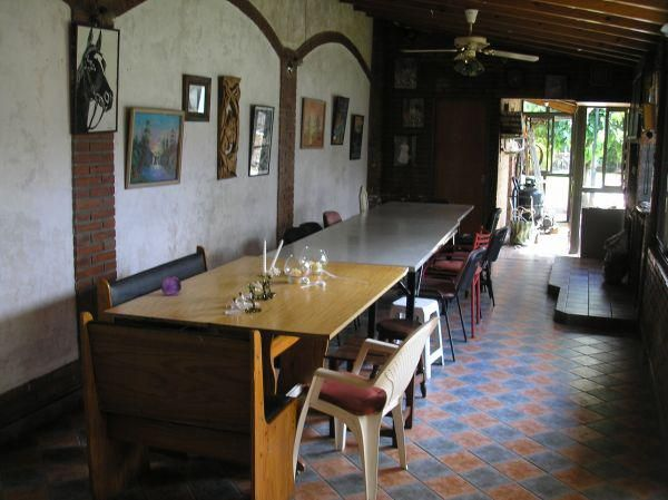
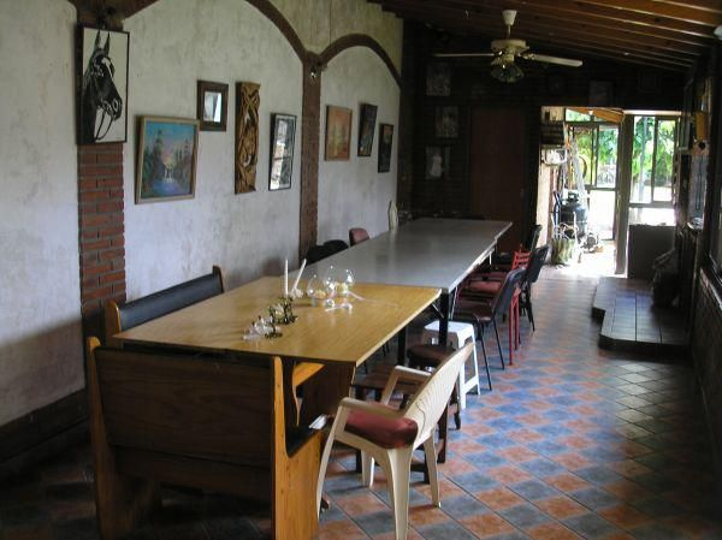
- fruit [160,276,183,296]
